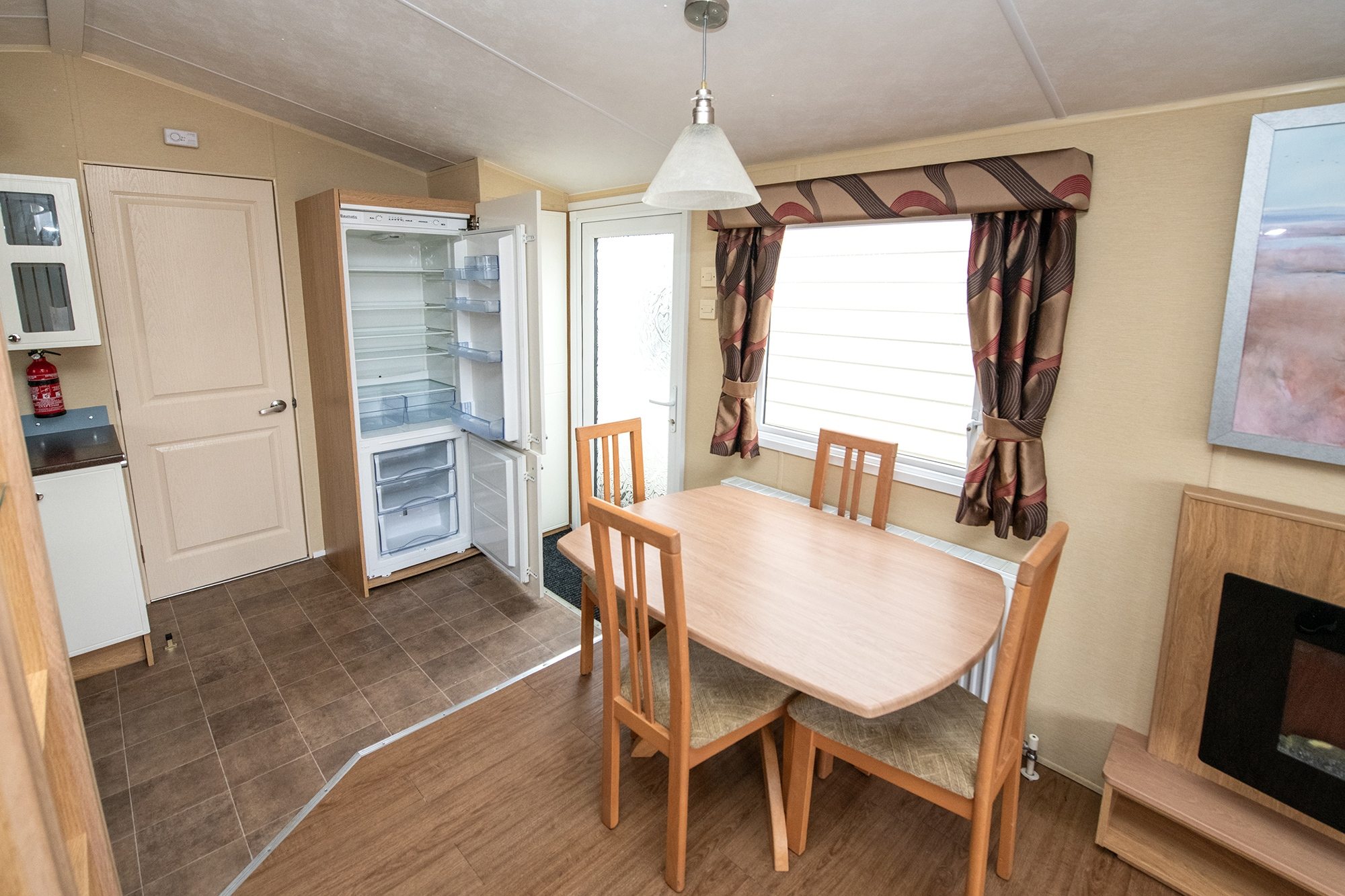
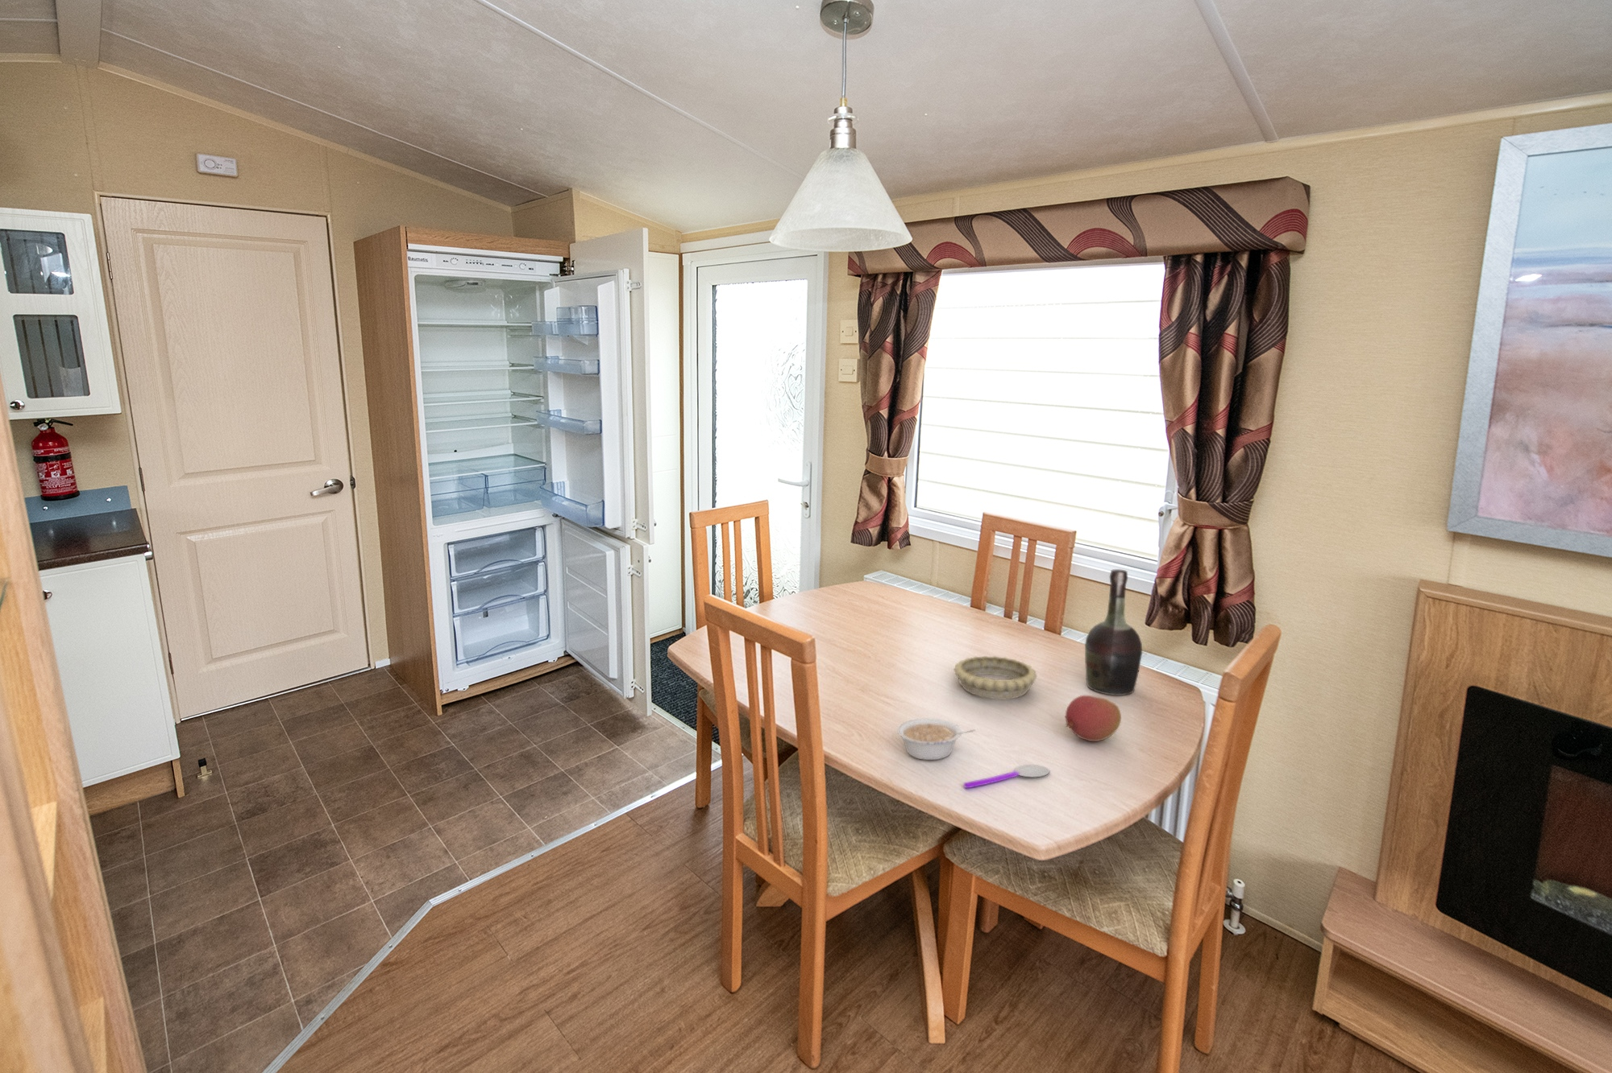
+ cognac bottle [1085,569,1143,696]
+ legume [896,717,976,760]
+ spoon [964,764,1050,789]
+ decorative bowl [954,655,1038,701]
+ fruit [1064,695,1122,742]
